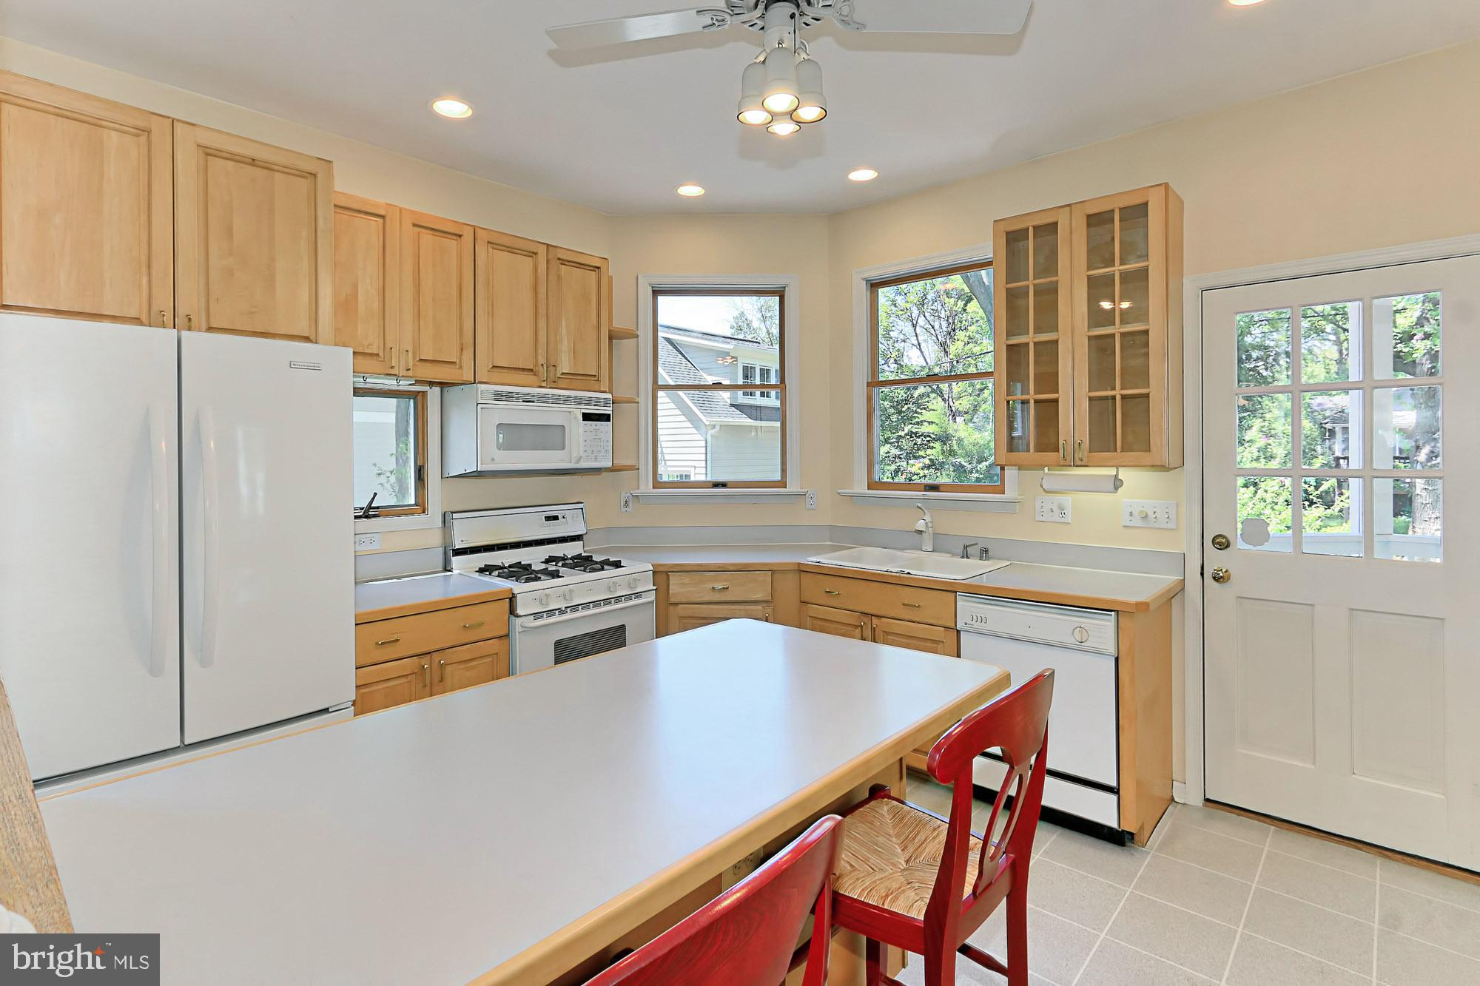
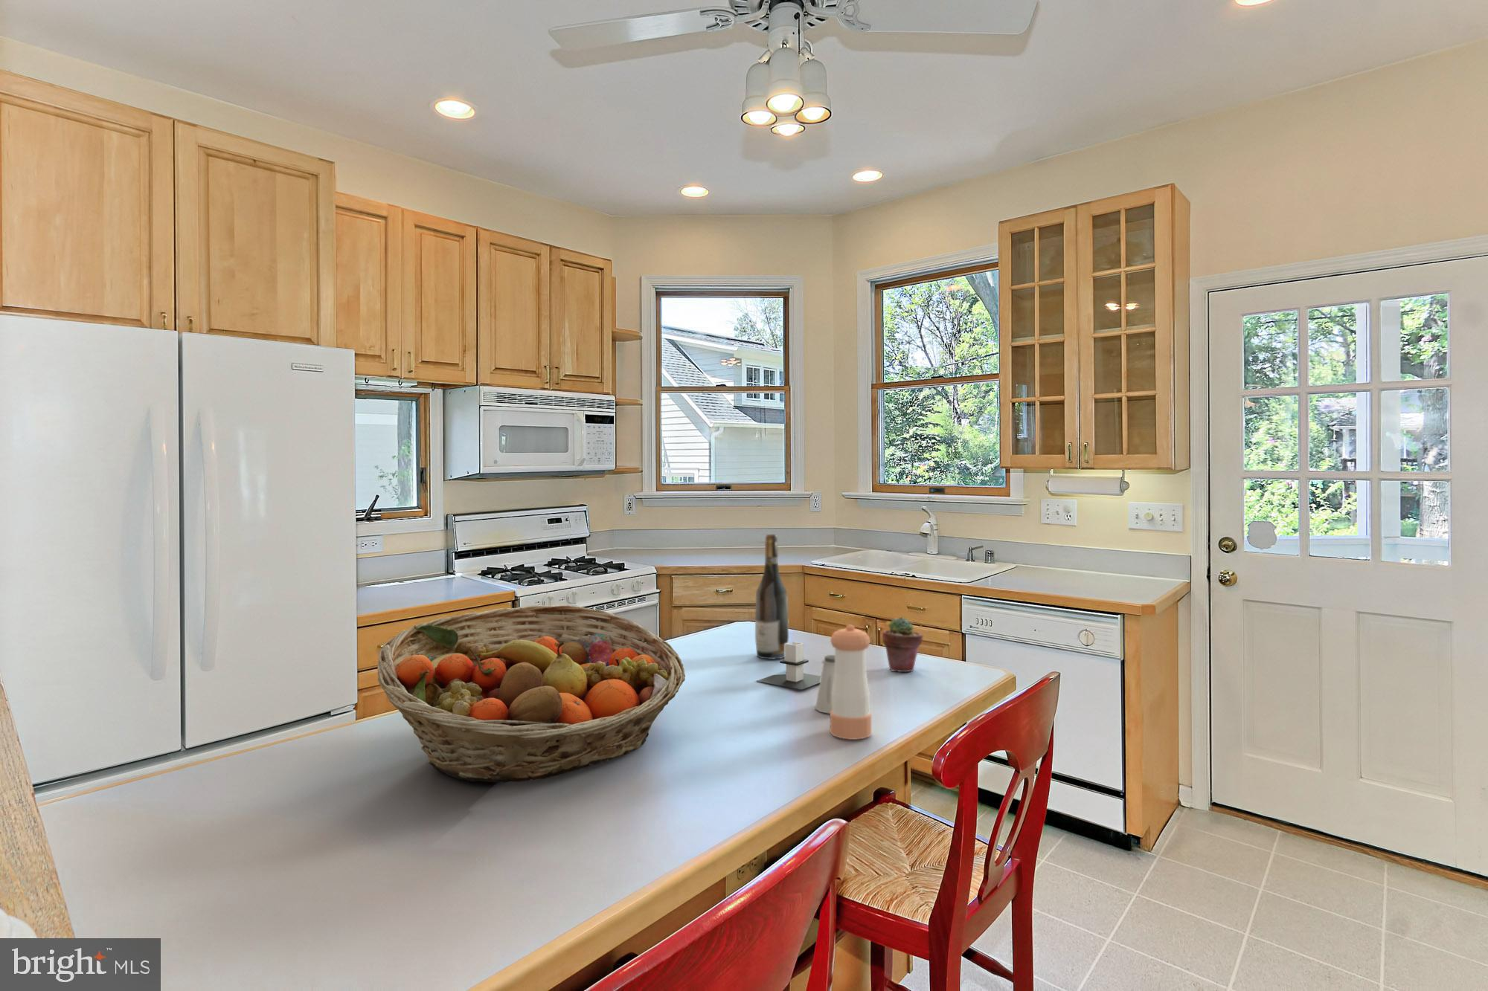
+ potted succulent [882,616,924,672]
+ pepper shaker [830,625,872,740]
+ architectural model [756,640,821,690]
+ fruit basket [376,604,686,783]
+ saltshaker [814,655,835,713]
+ wine bottle [755,533,790,659]
